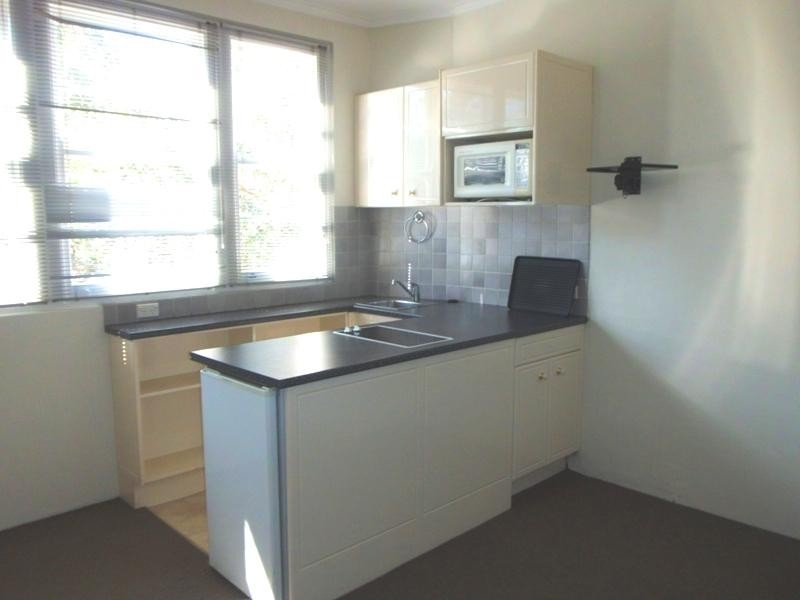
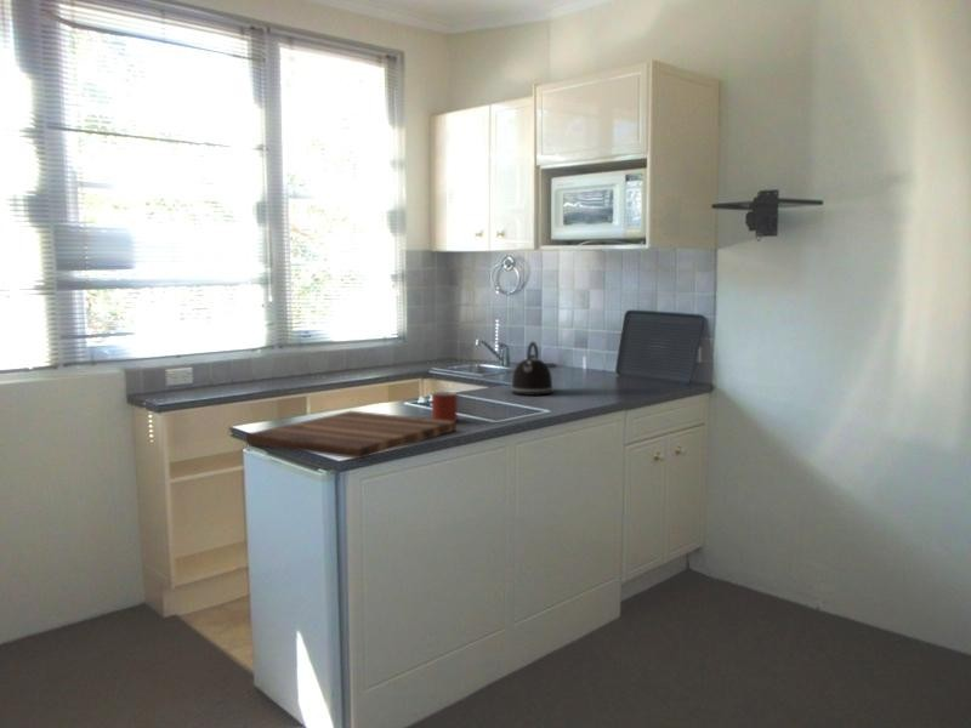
+ kettle [510,341,555,397]
+ mug [431,391,459,422]
+ cutting board [245,410,458,460]
